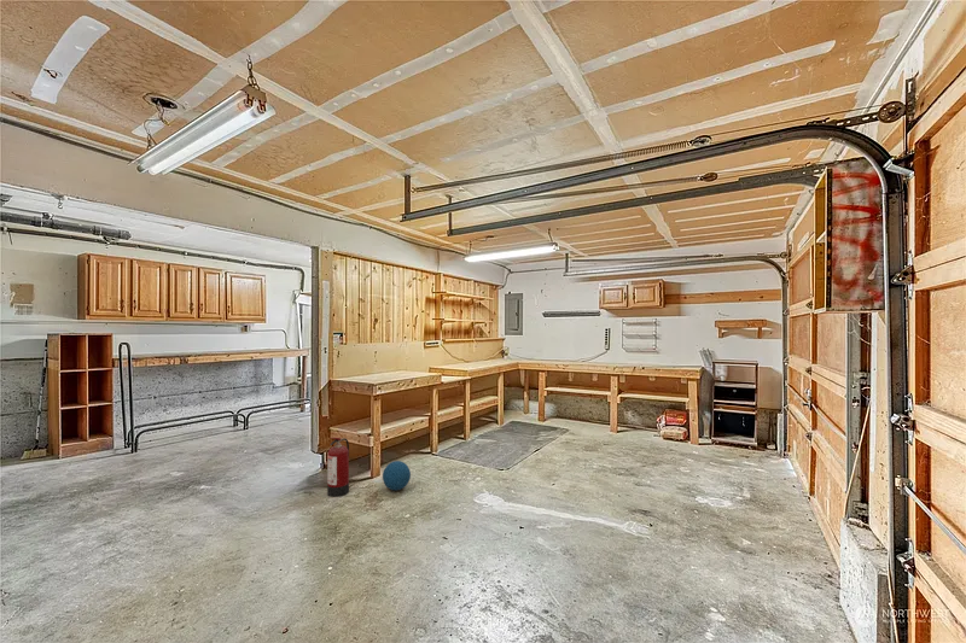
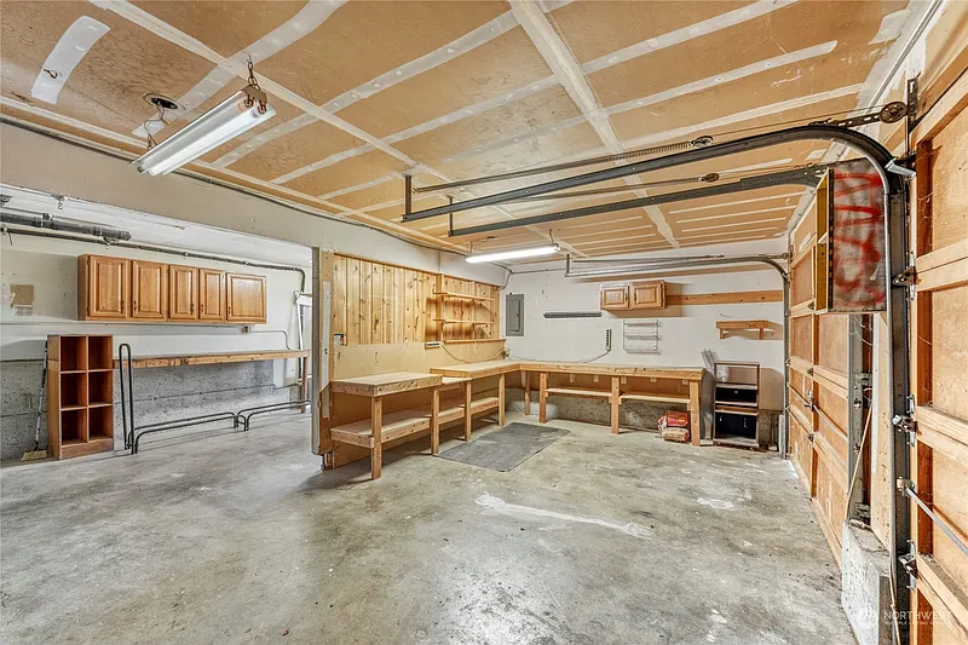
- fire extinguisher [326,437,350,498]
- ball [382,460,412,491]
